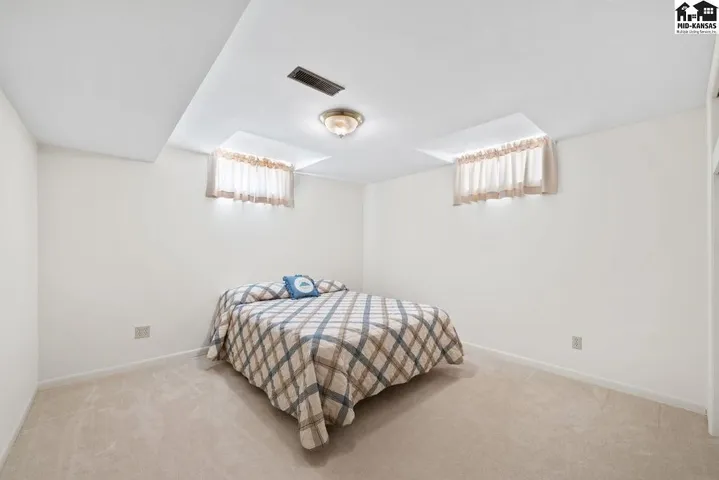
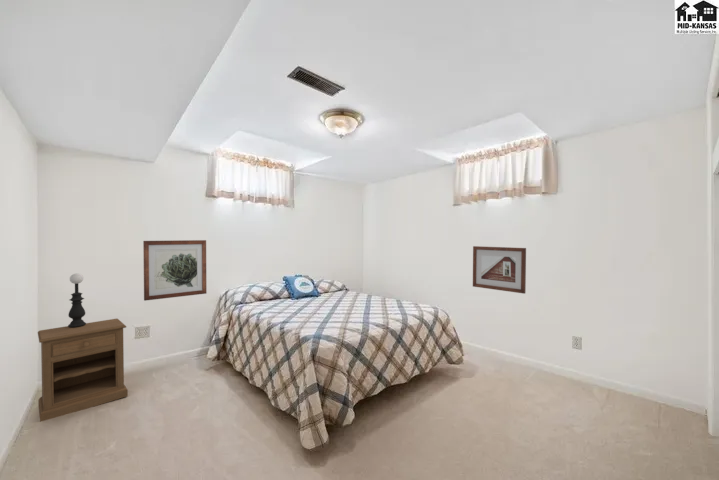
+ picture frame [472,245,527,295]
+ table lamp [67,273,87,328]
+ nightstand [37,318,129,423]
+ wall art [142,239,208,302]
